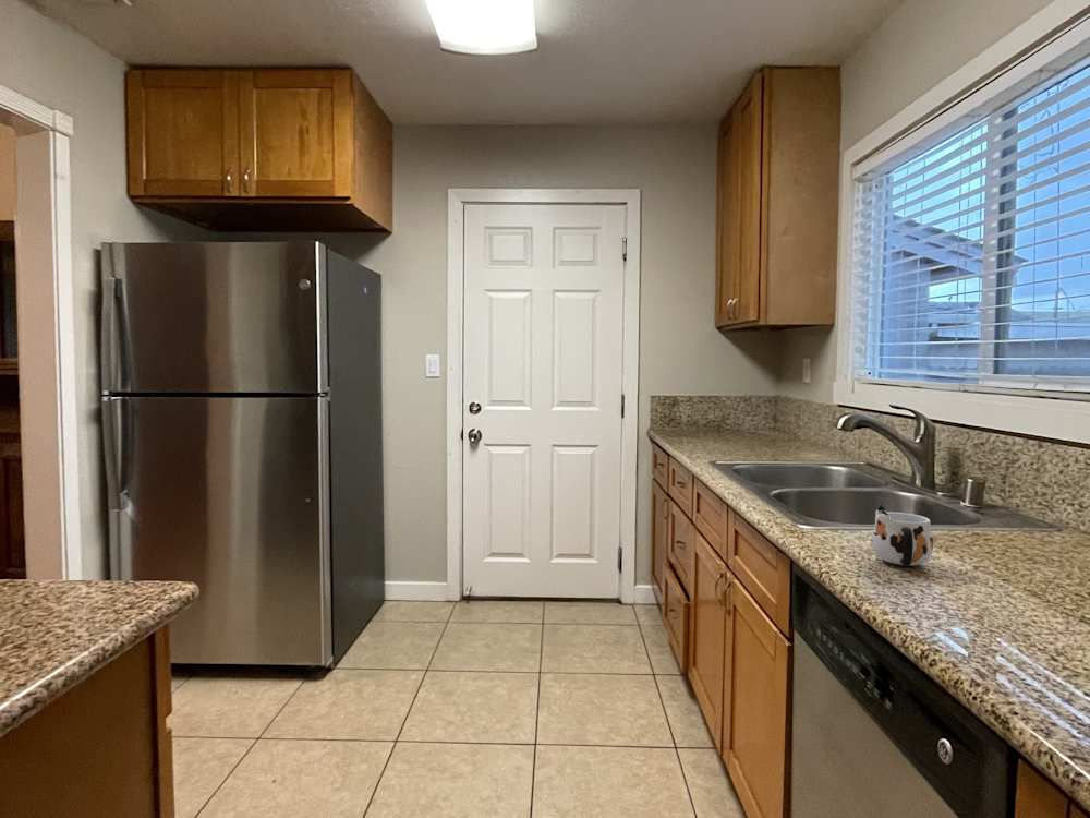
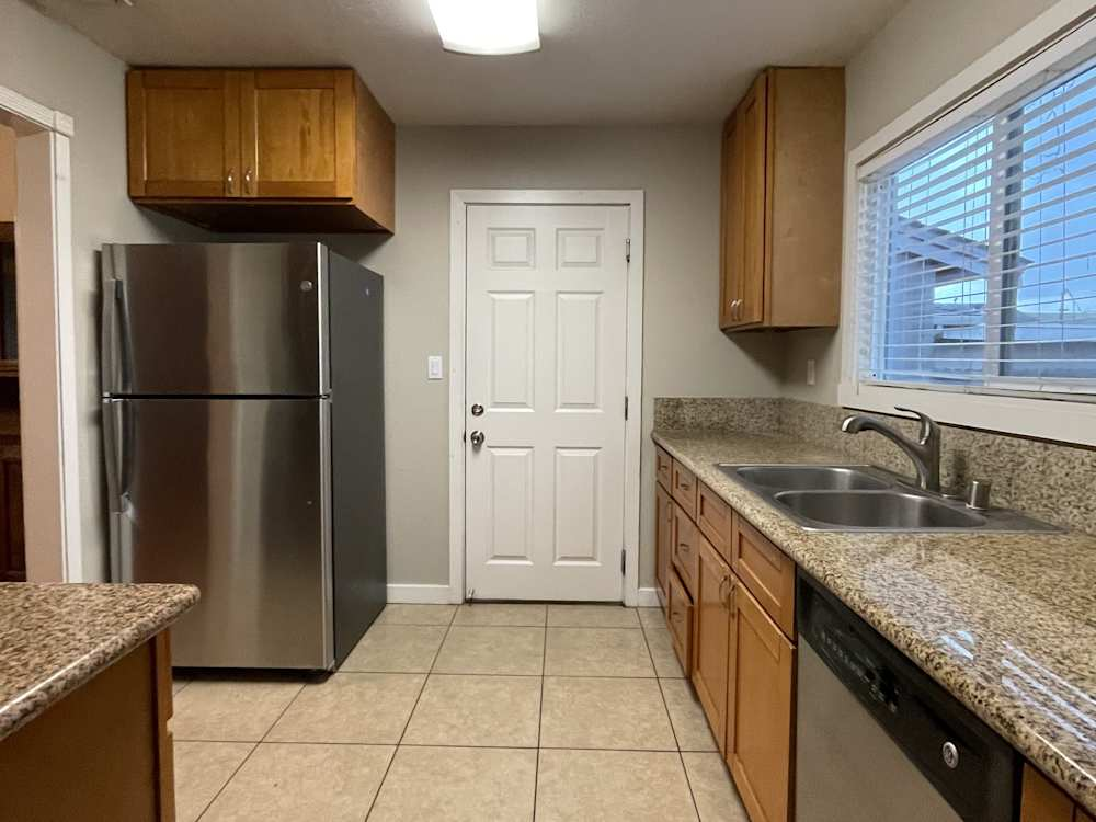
- mug [870,504,934,567]
